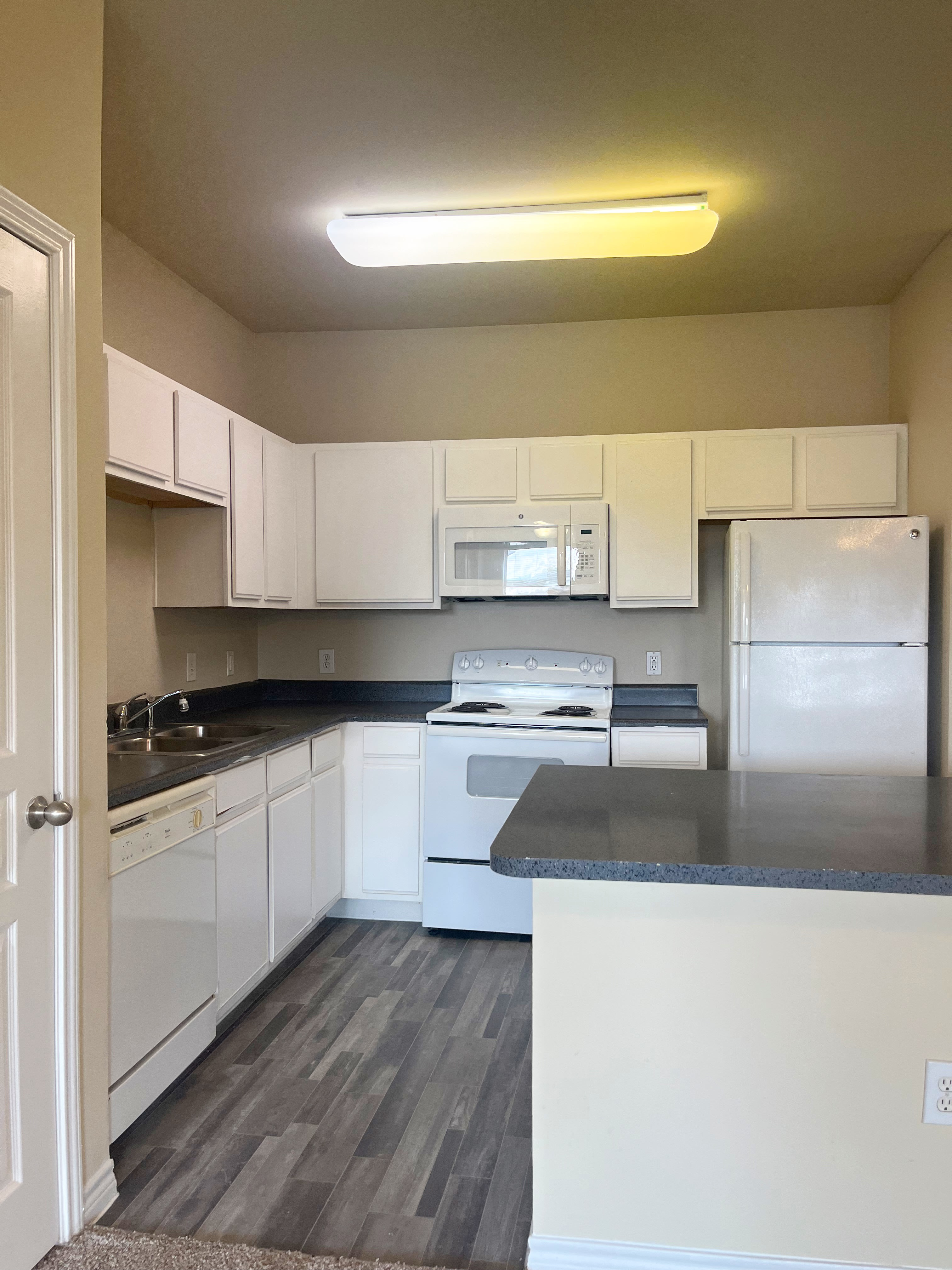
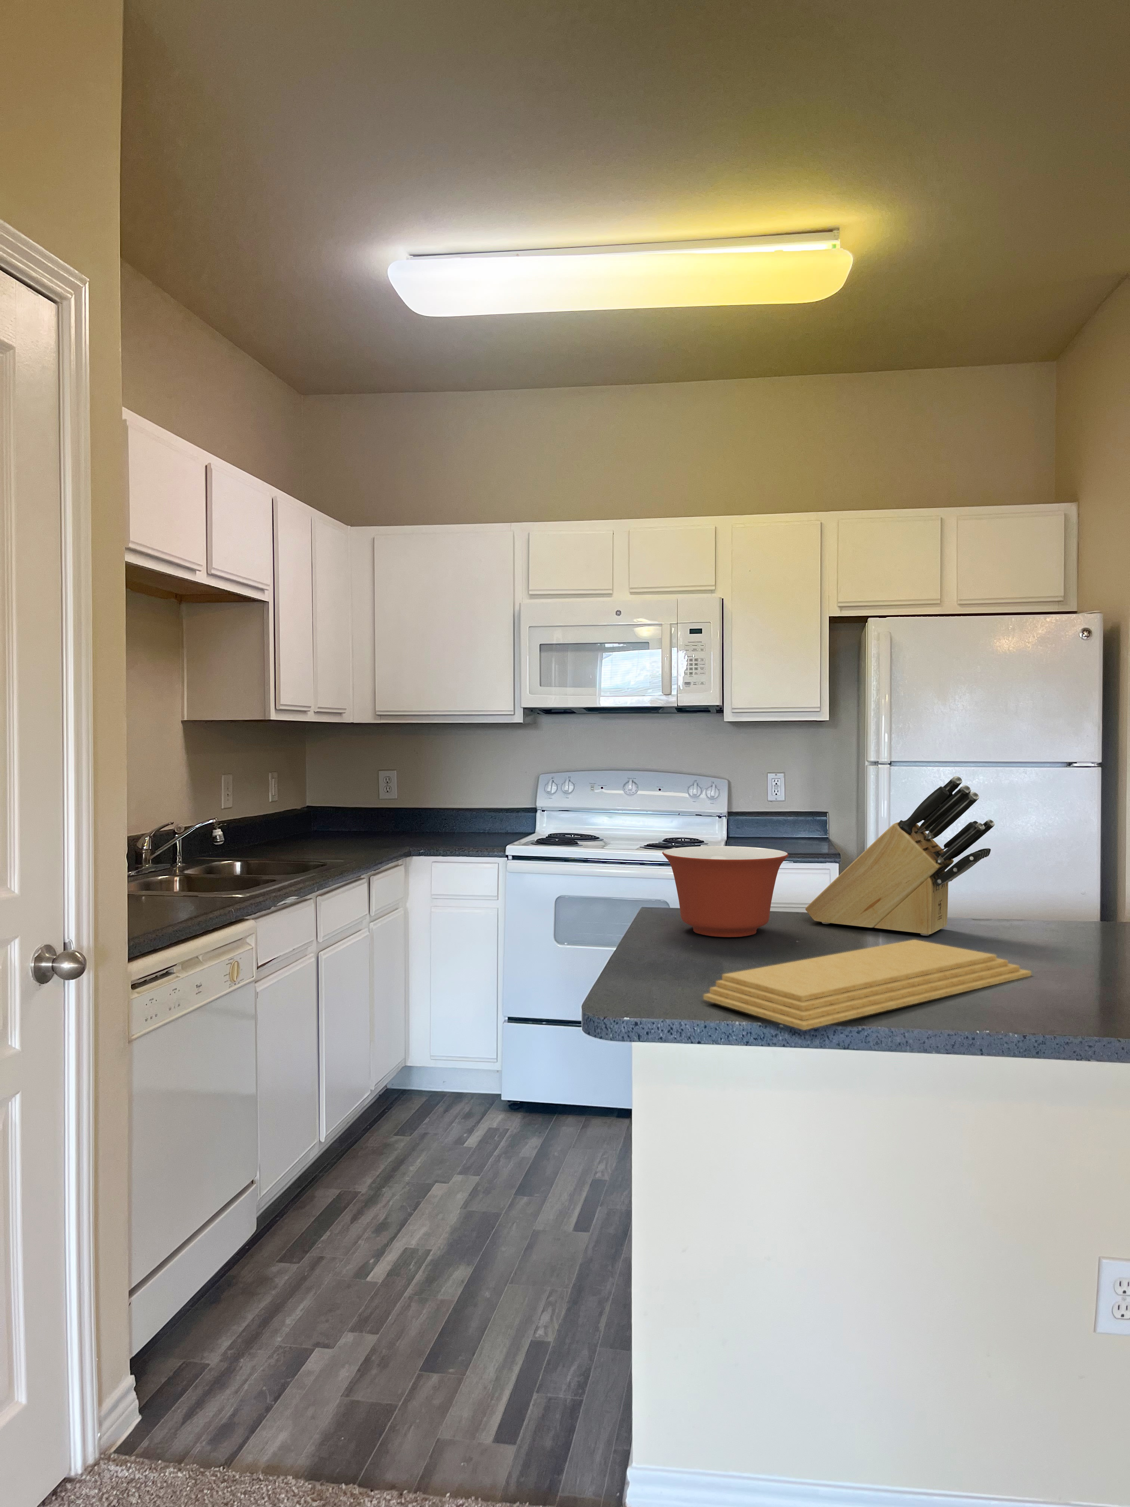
+ mixing bowl [662,846,789,937]
+ knife block [805,776,995,936]
+ cutting board [703,940,1031,1030]
